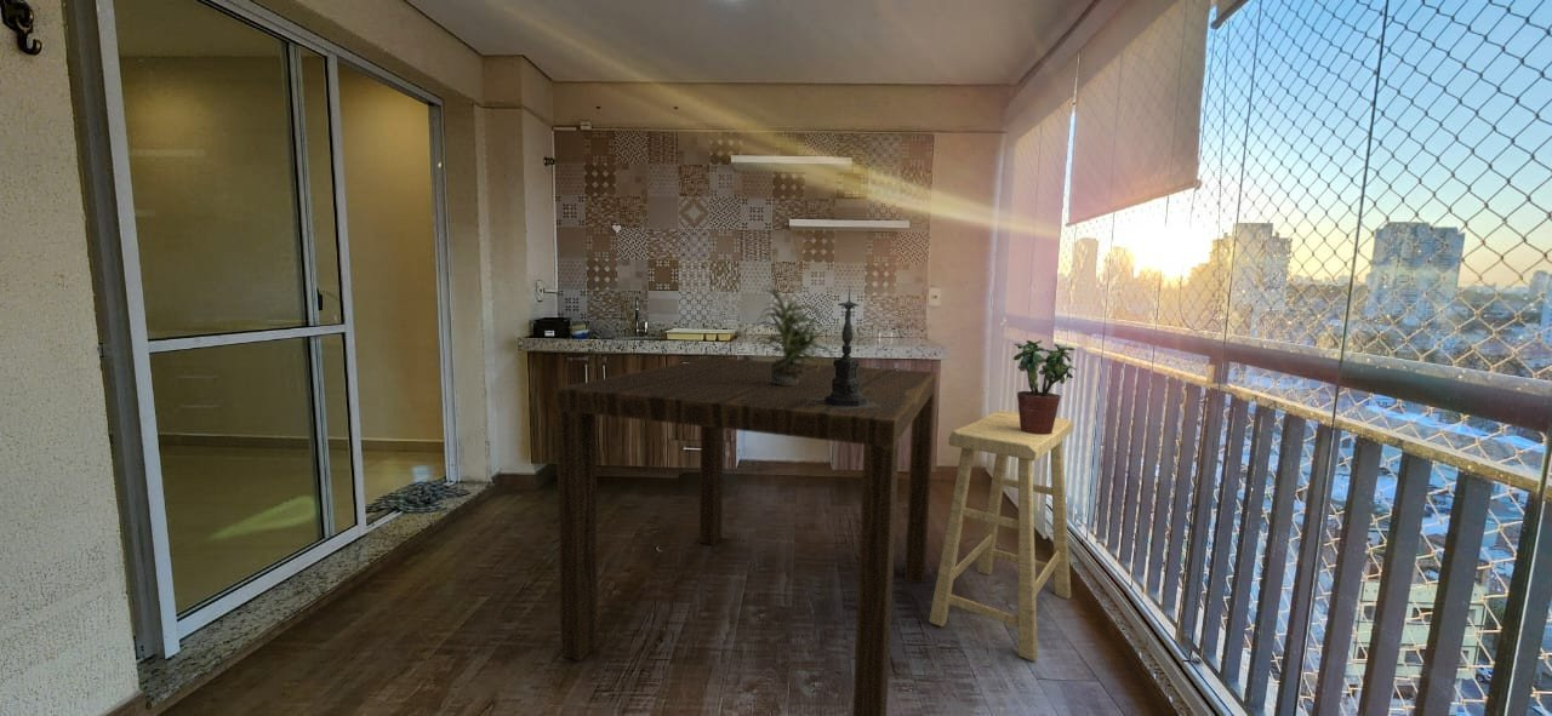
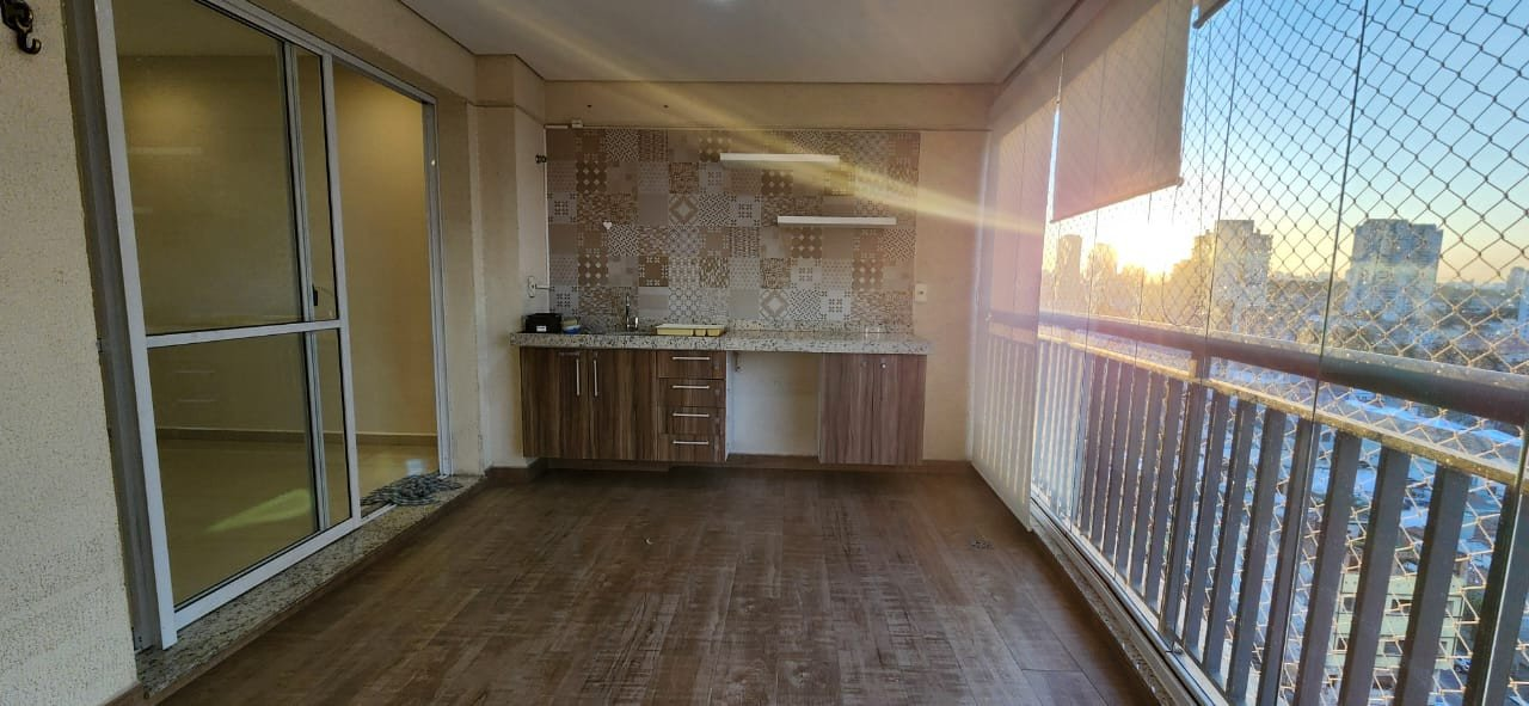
- stool [928,409,1074,663]
- potted plant [1012,339,1078,434]
- candle holder [808,285,880,409]
- dining table [555,356,937,716]
- potted plant [741,285,834,385]
